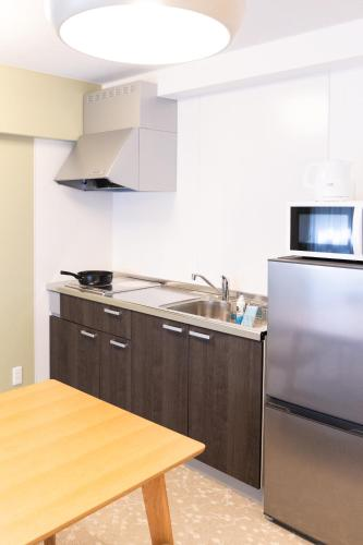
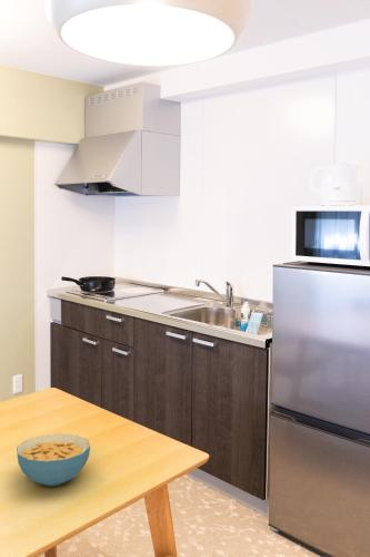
+ cereal bowl [16,432,91,487]
